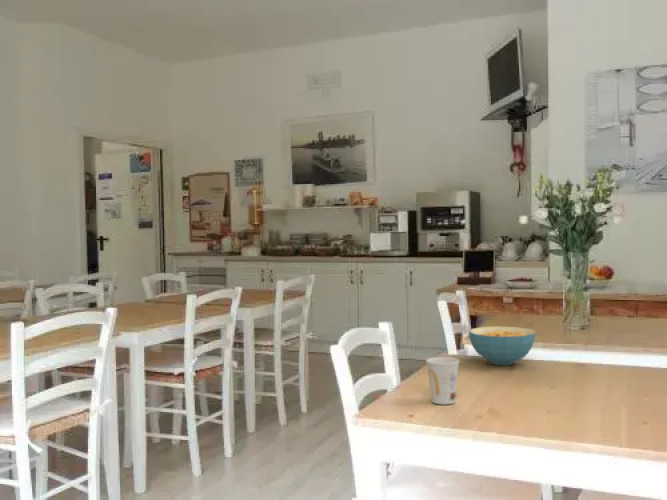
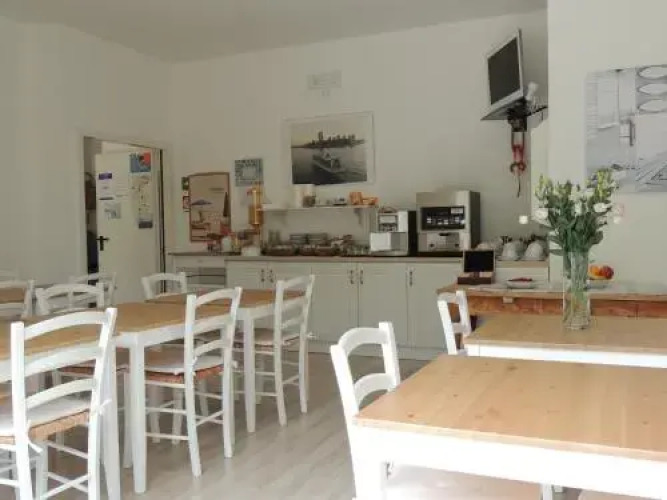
- cereal bowl [468,325,537,366]
- cup [425,356,461,405]
